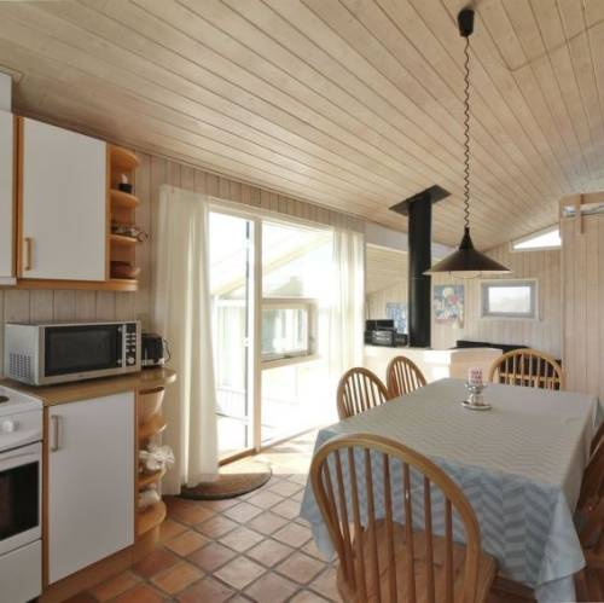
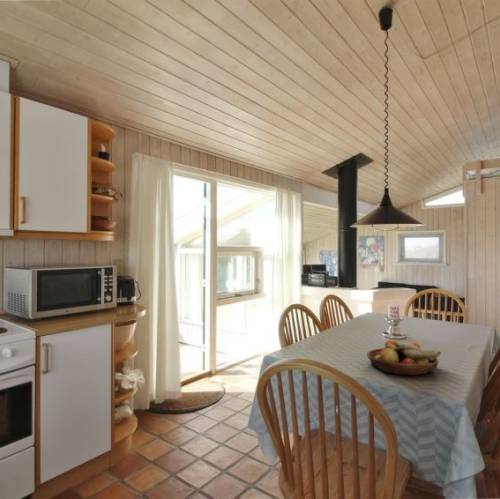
+ fruit bowl [366,339,442,376]
